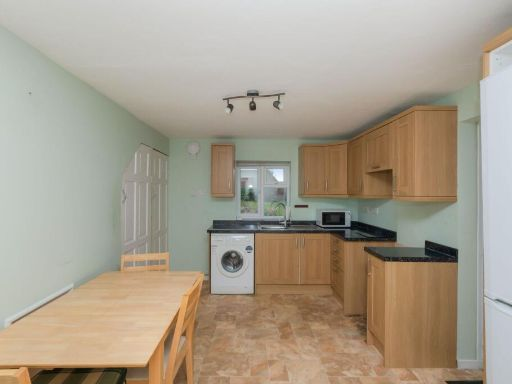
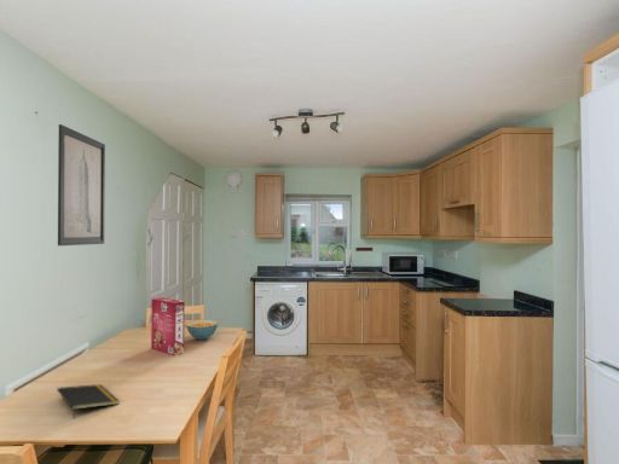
+ cereal bowl [186,319,219,341]
+ notepad [56,383,120,419]
+ wall art [57,123,106,246]
+ cereal box [150,296,185,356]
